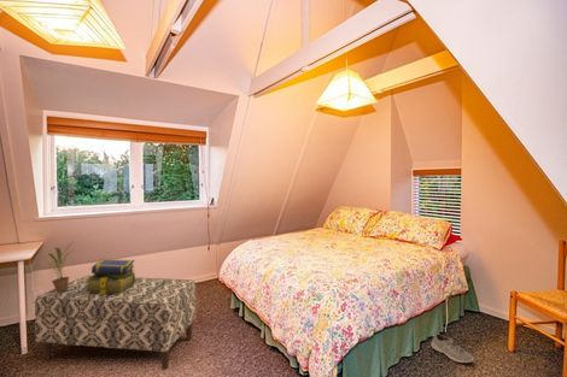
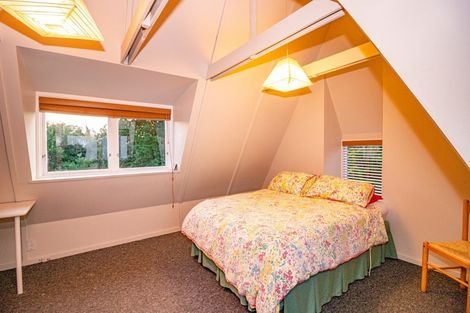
- bench [34,275,197,371]
- sneaker [429,331,475,364]
- stack of books [84,258,136,295]
- potted plant [45,238,78,291]
